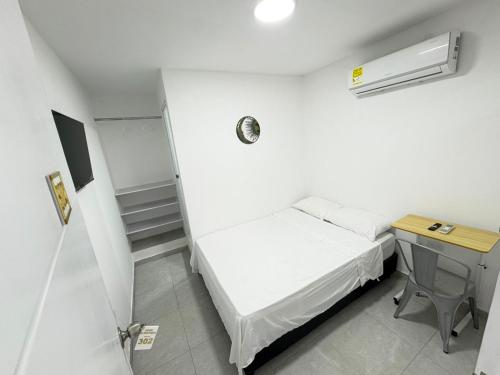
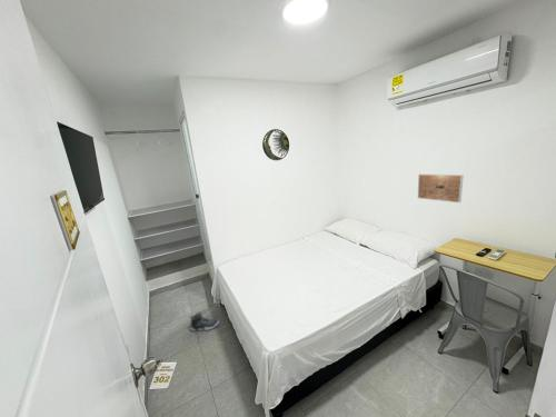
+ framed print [417,173,465,203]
+ sneaker [189,310,220,332]
